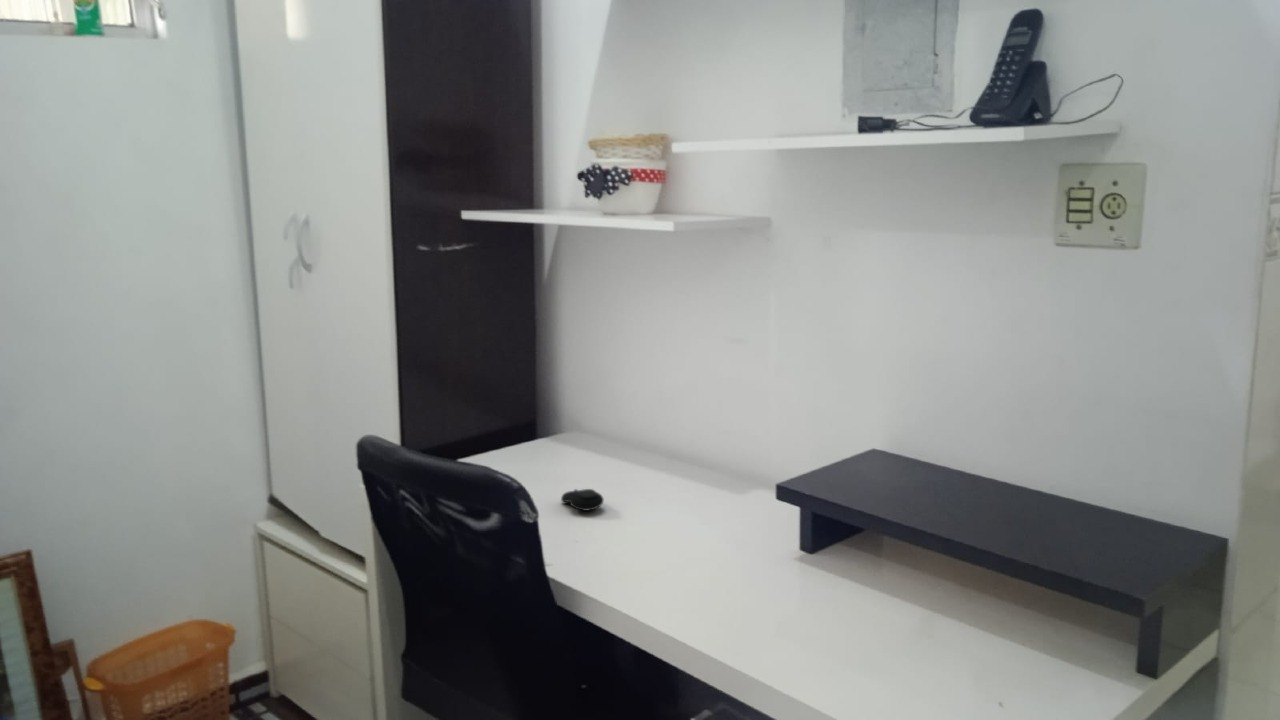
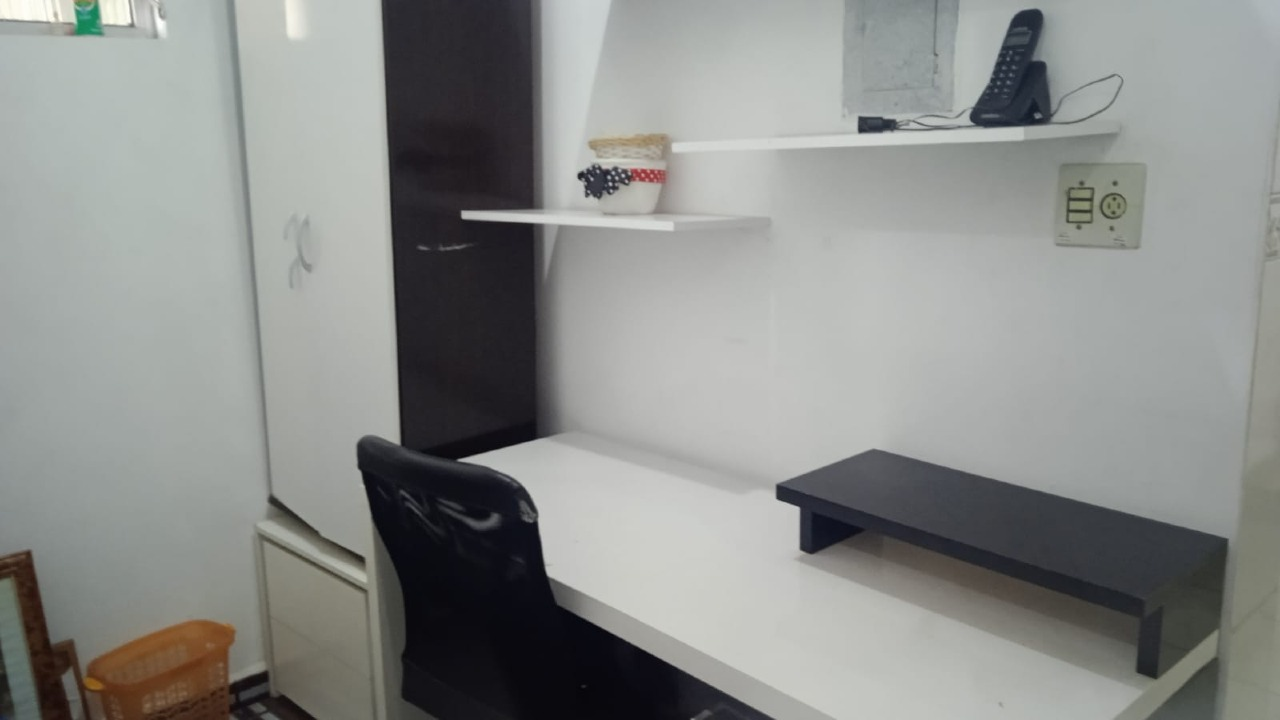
- computer mouse [560,488,605,512]
